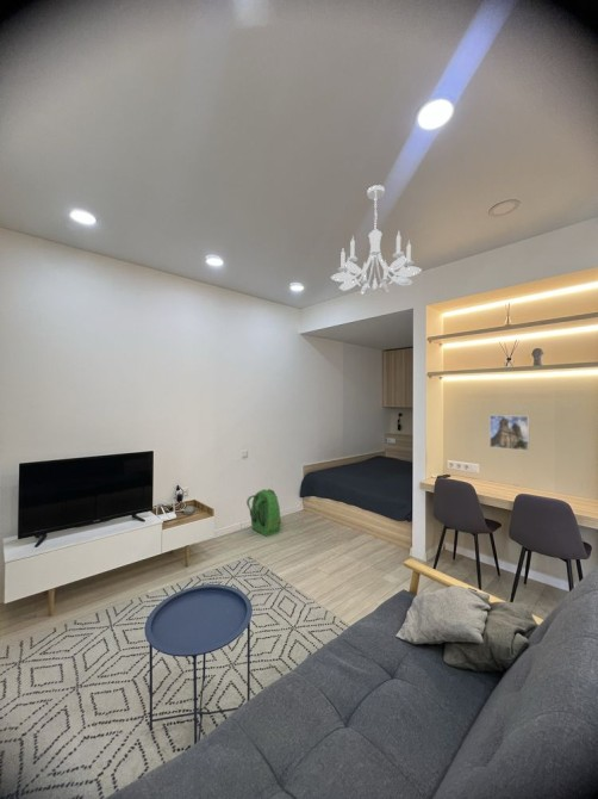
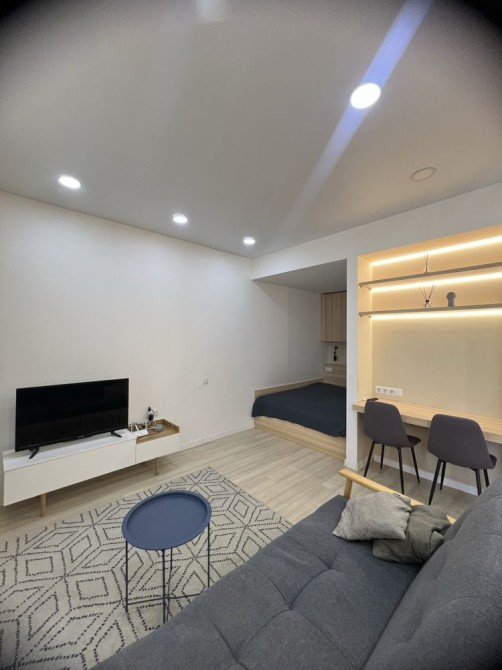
- backpack [245,488,282,538]
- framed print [488,414,530,452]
- chandelier [330,185,423,296]
